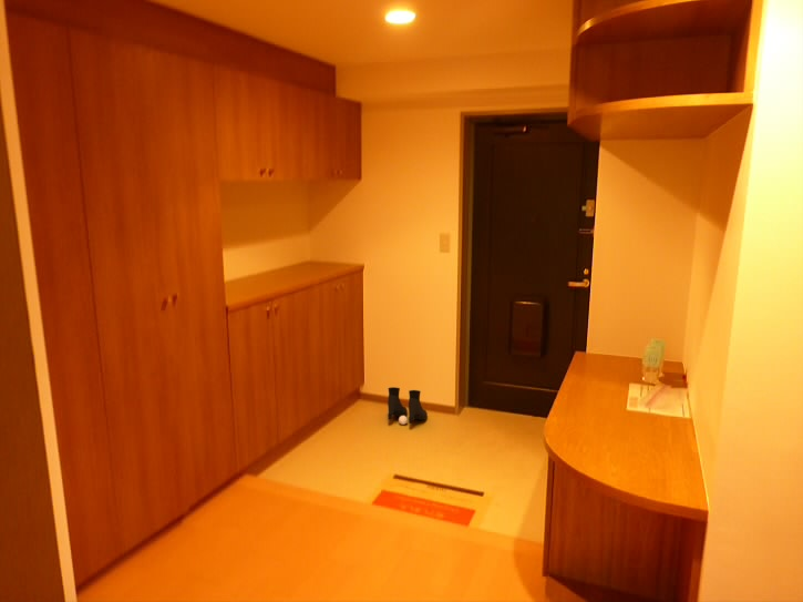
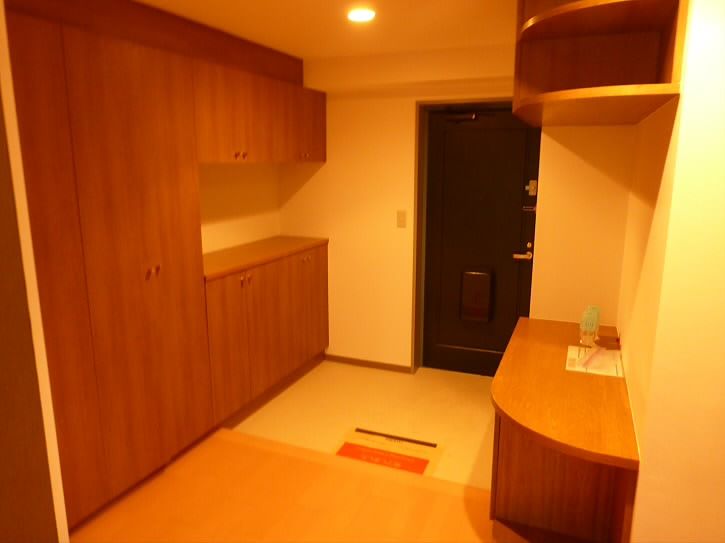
- boots [387,386,429,426]
